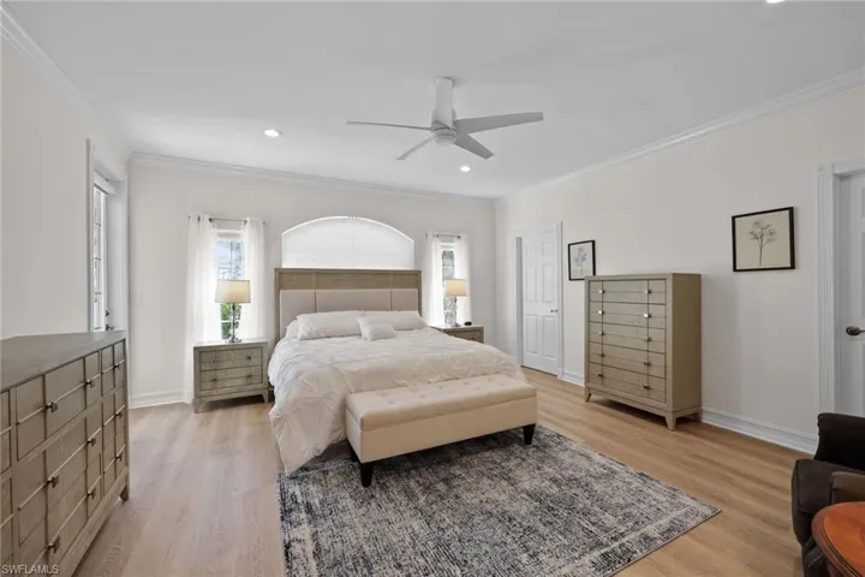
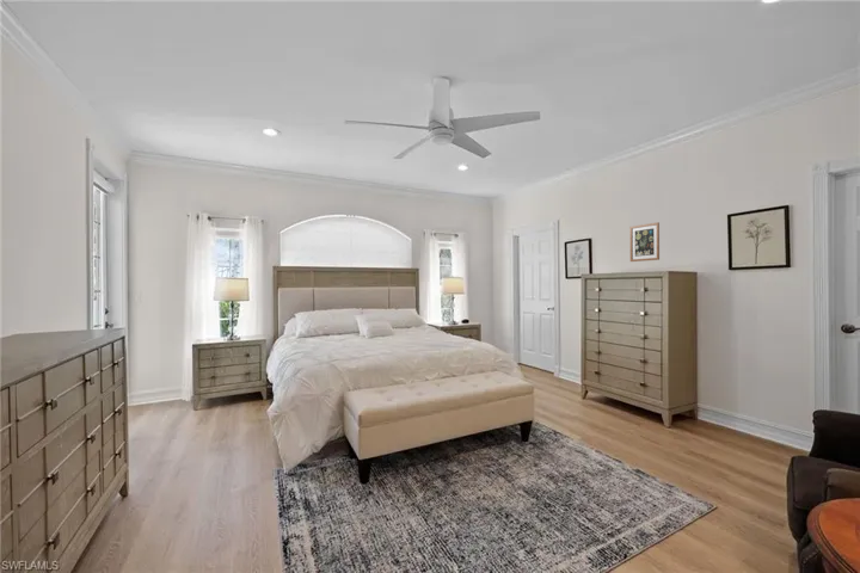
+ wall art [628,221,661,263]
